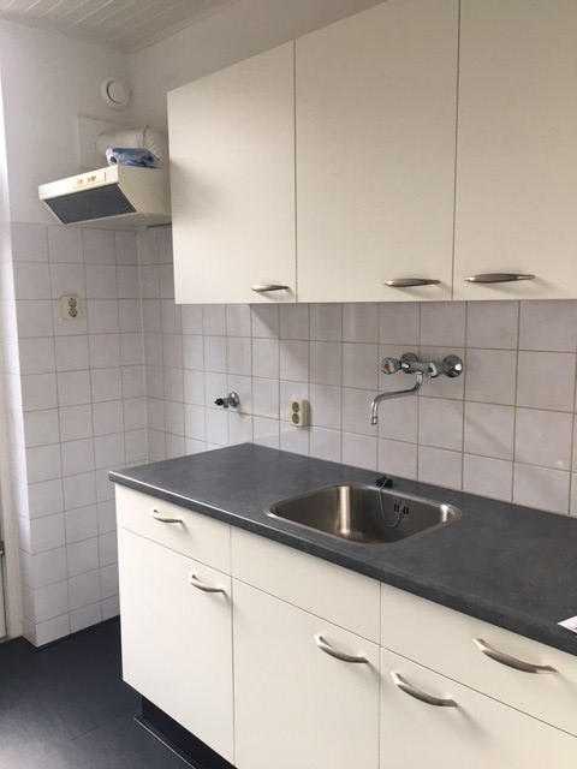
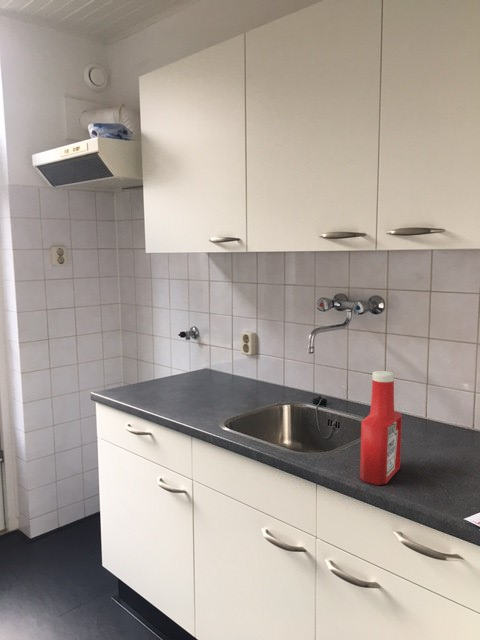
+ soap bottle [359,370,403,486]
